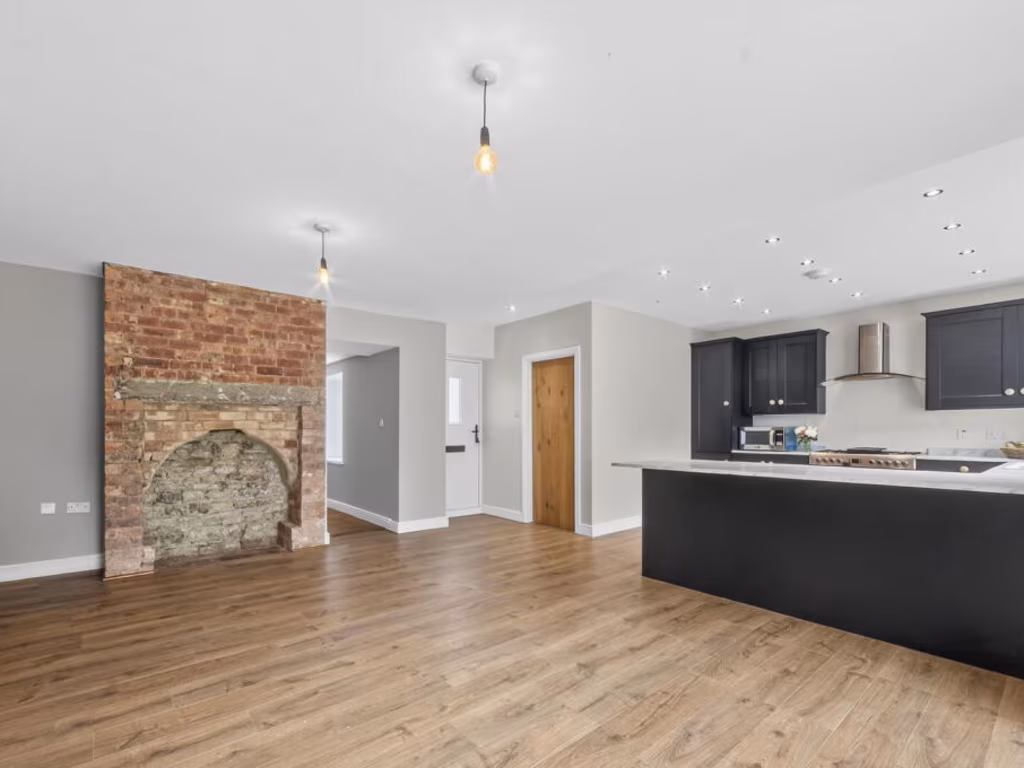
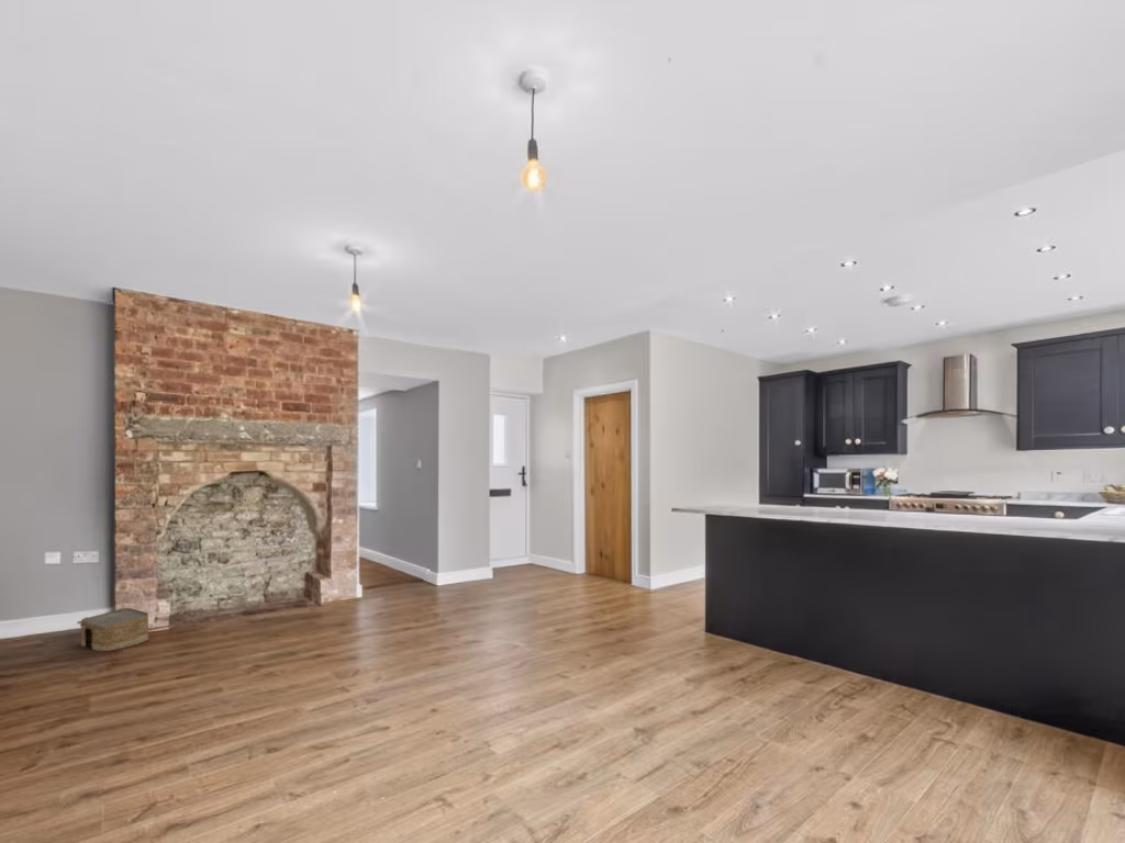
+ woven basket [76,607,149,652]
